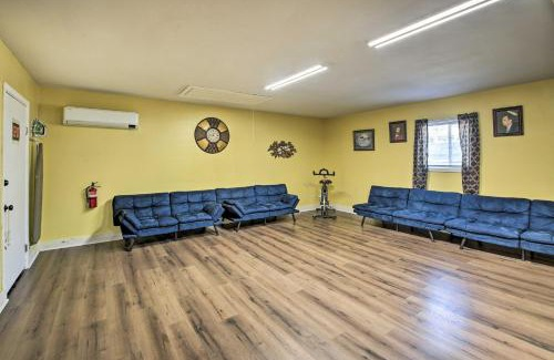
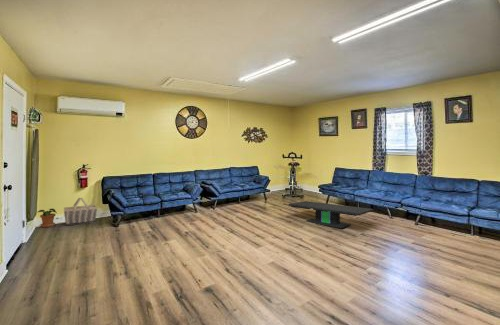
+ potted plant [37,207,58,228]
+ basket [63,197,98,226]
+ coffee table [288,200,374,229]
